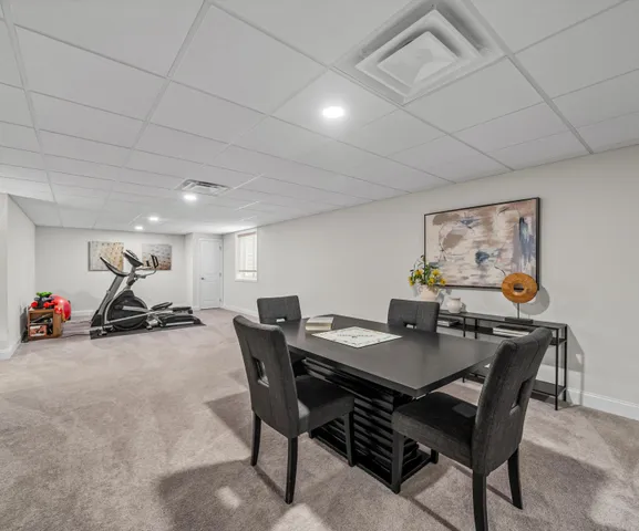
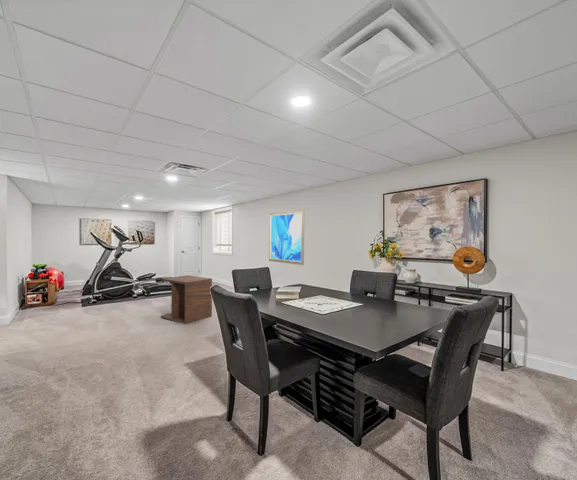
+ side table [160,274,213,325]
+ wall art [268,209,305,266]
